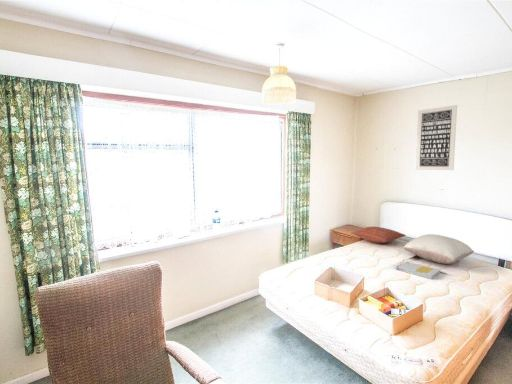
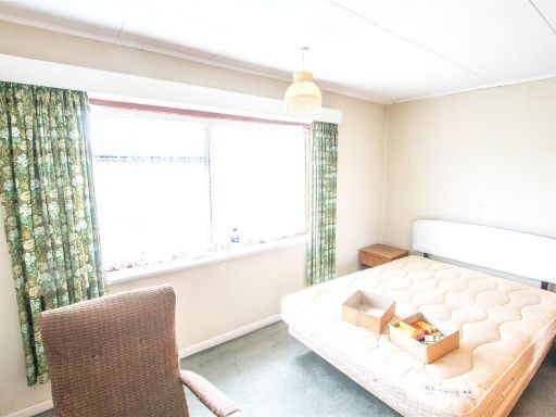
- pillow [350,226,407,244]
- pillow [402,233,475,265]
- wall art [414,104,458,171]
- book [397,261,441,280]
